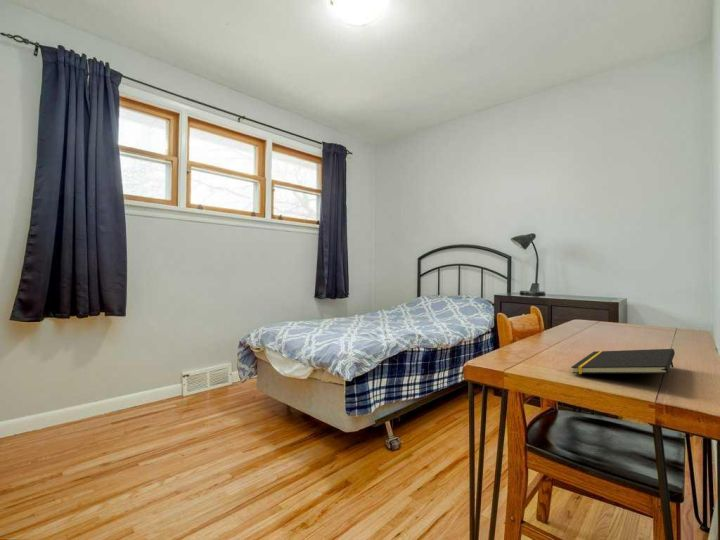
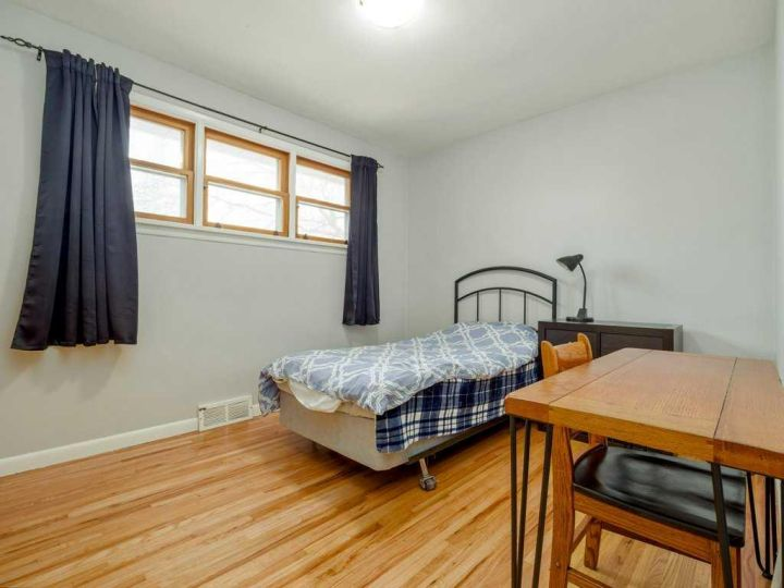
- notepad [570,348,676,375]
